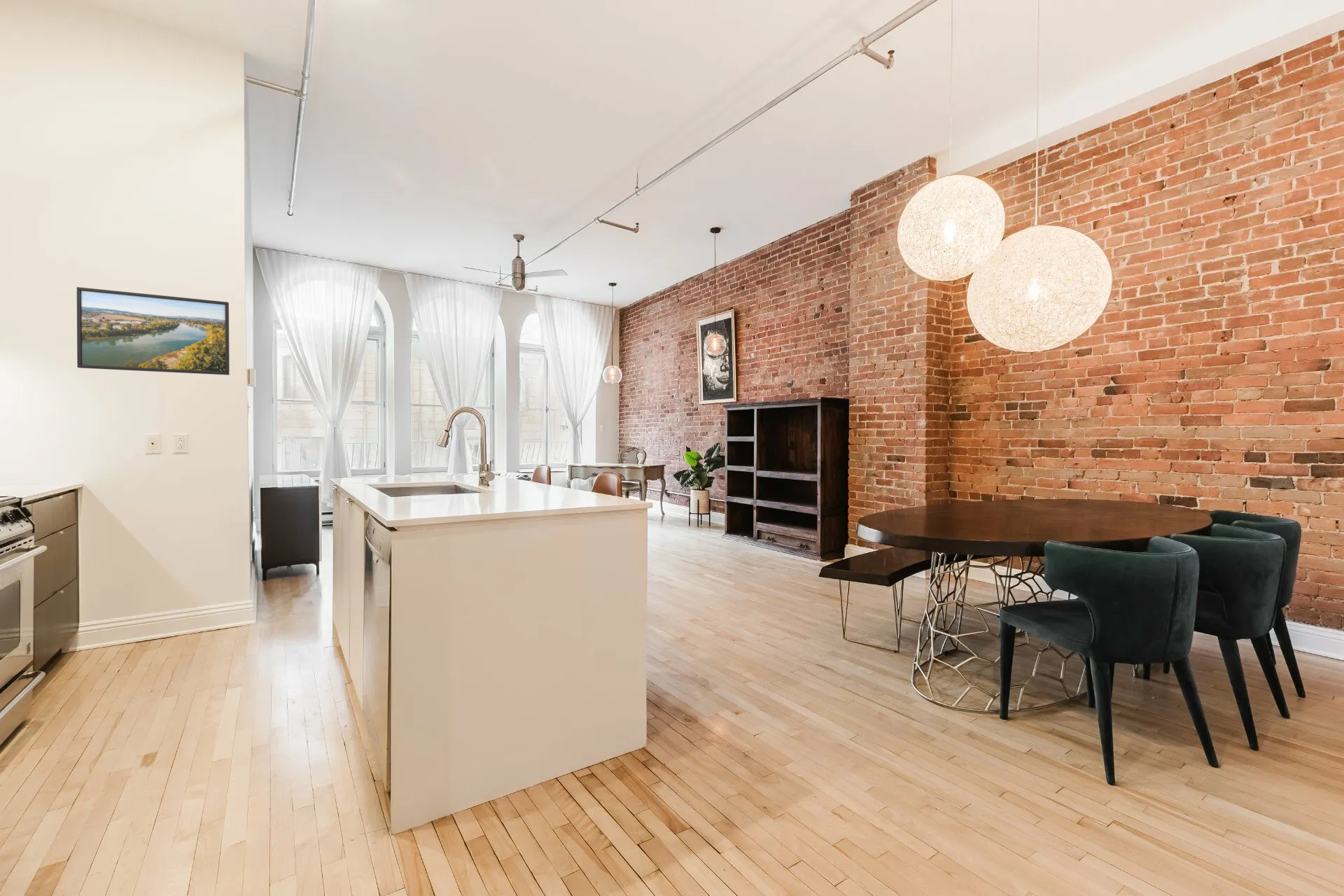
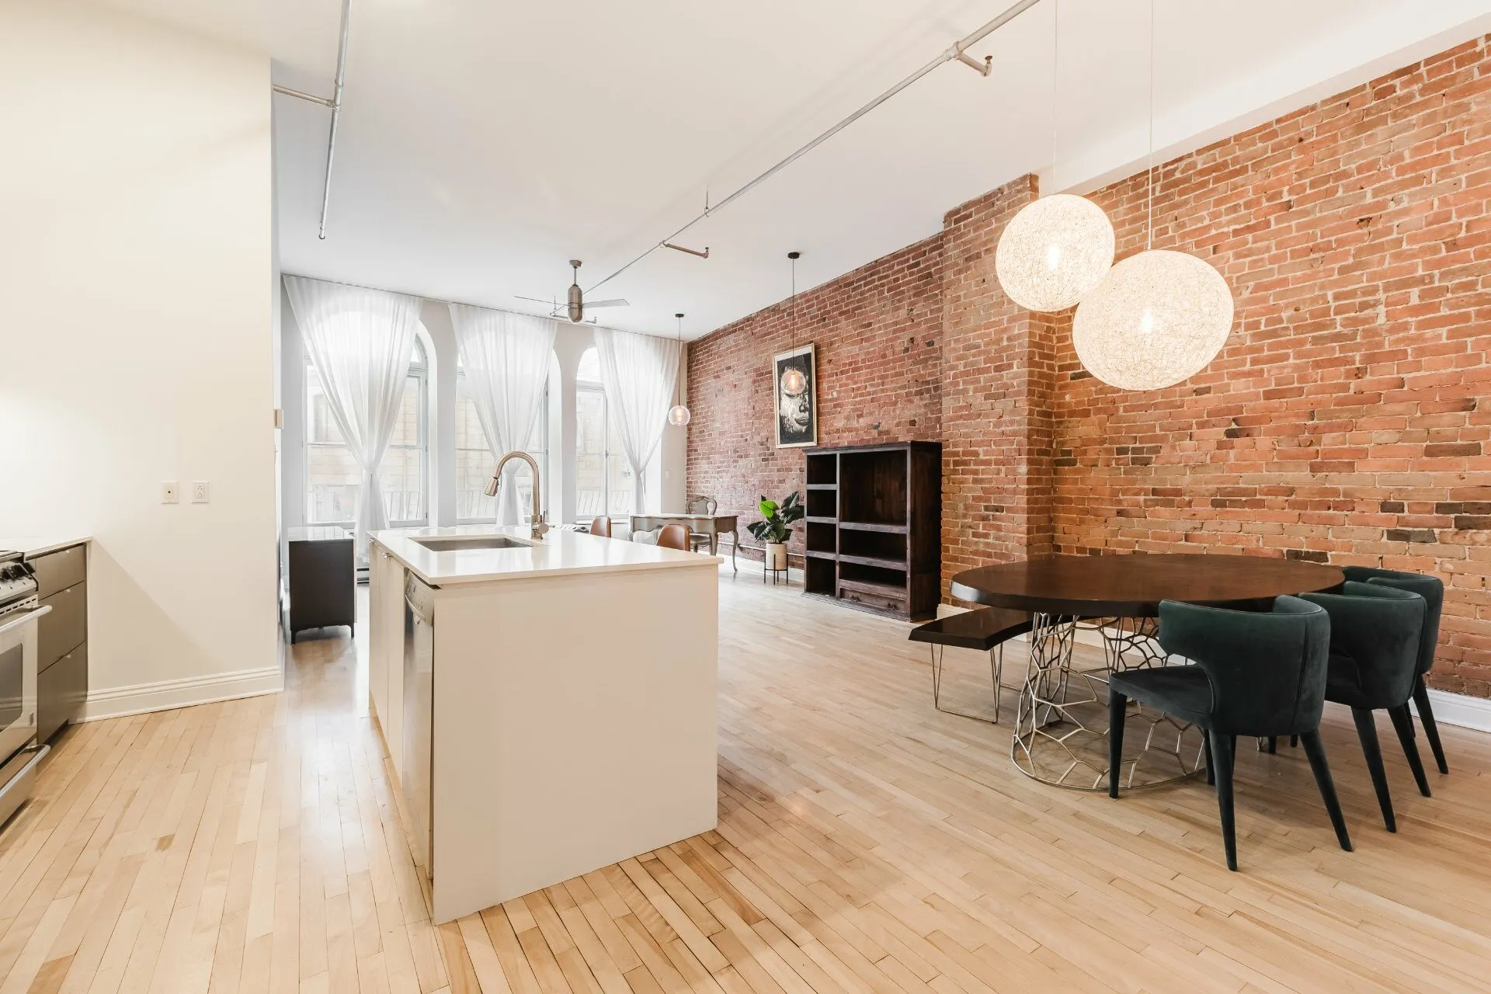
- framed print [76,286,230,376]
